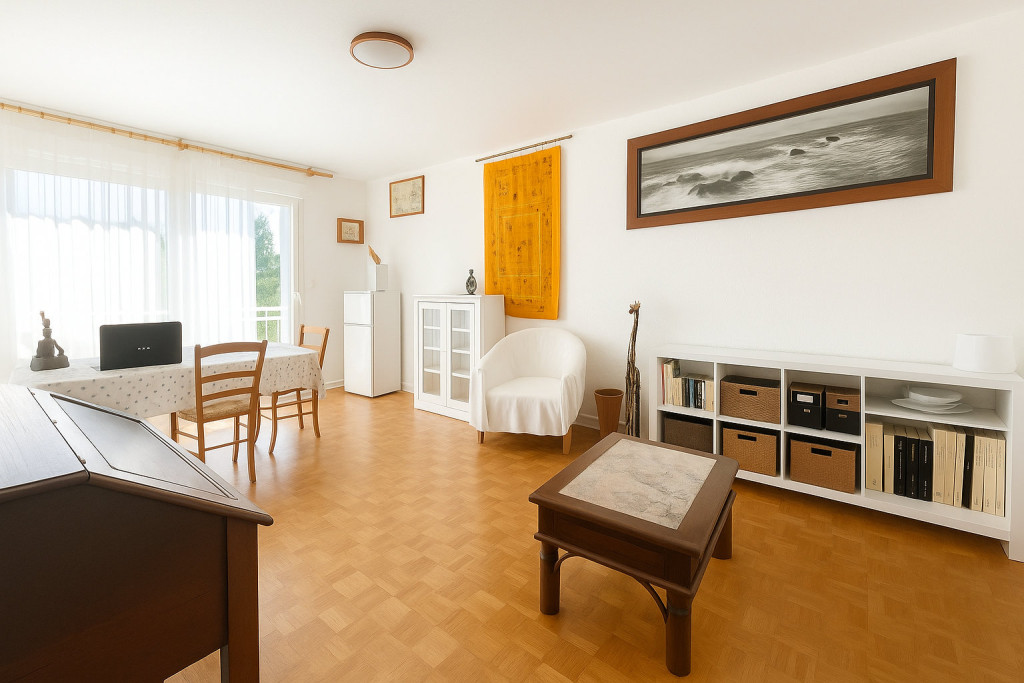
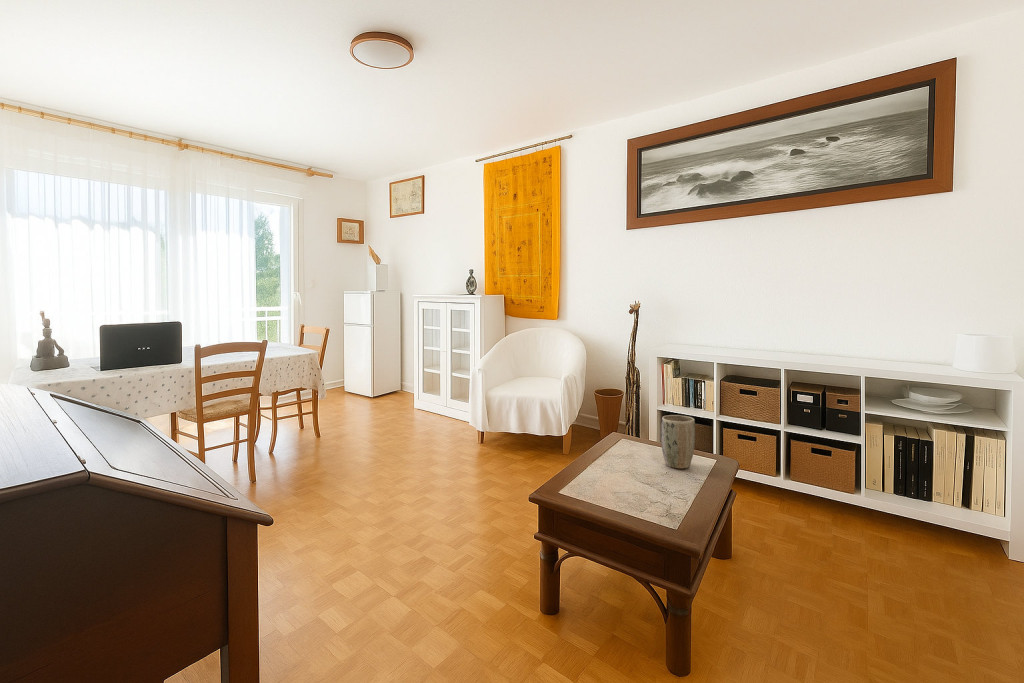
+ plant pot [660,414,696,470]
